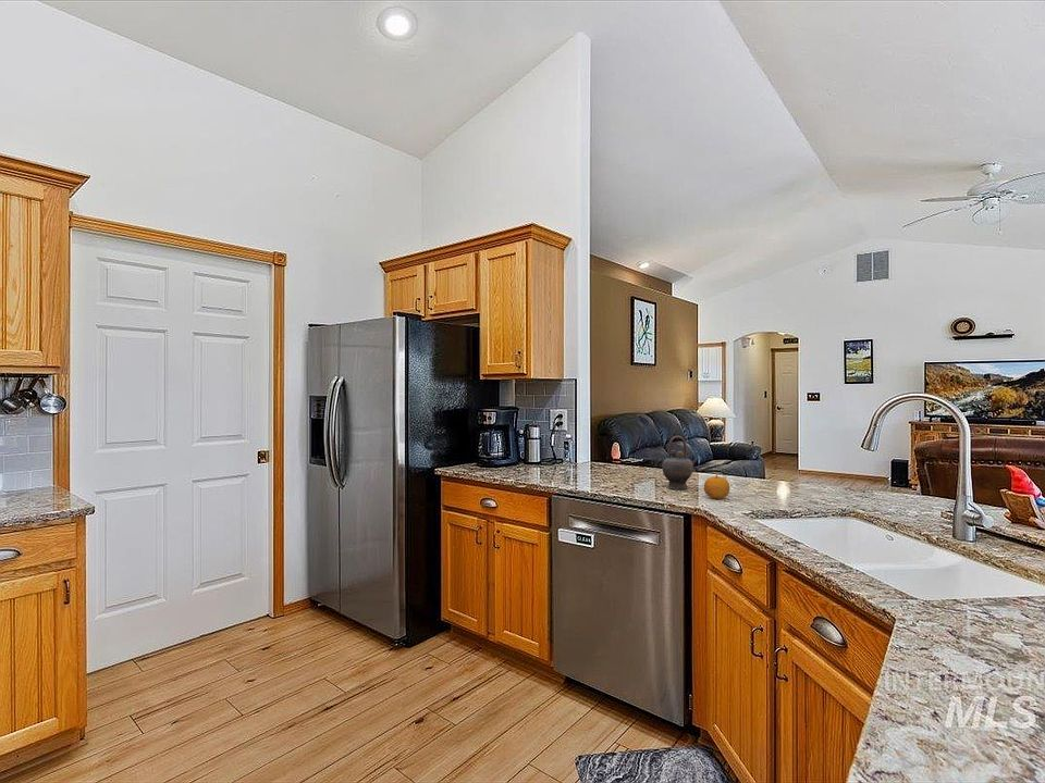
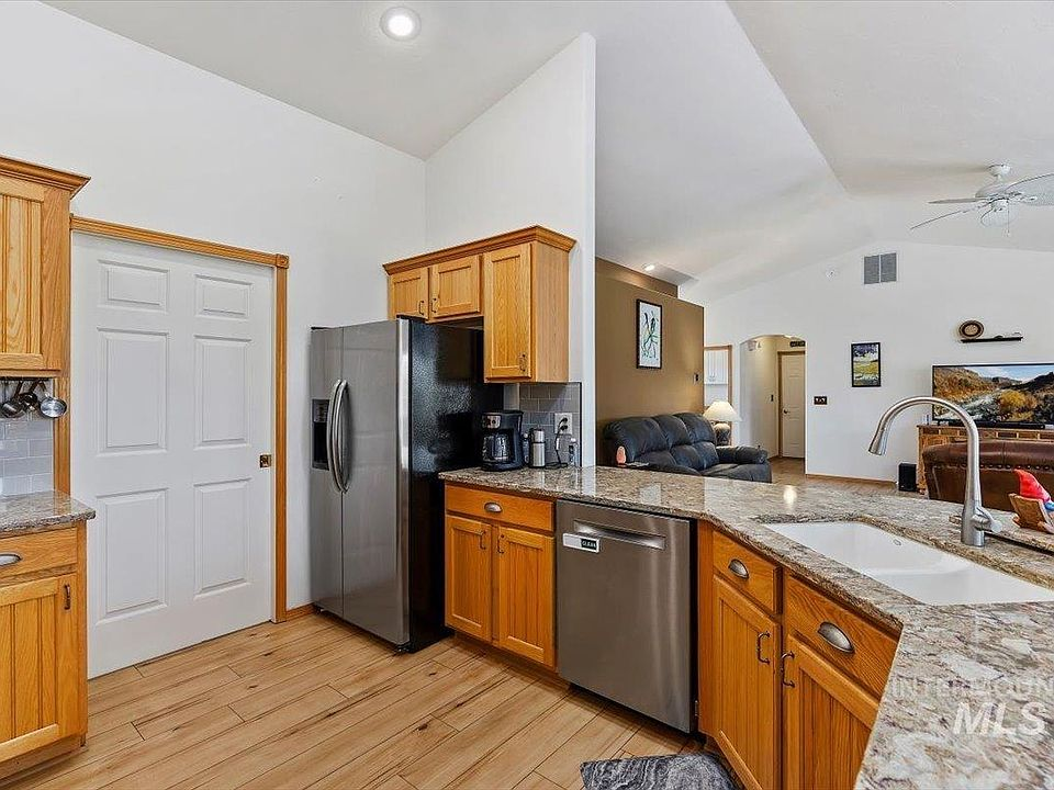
- teapot [661,435,699,490]
- fruit [703,471,730,499]
